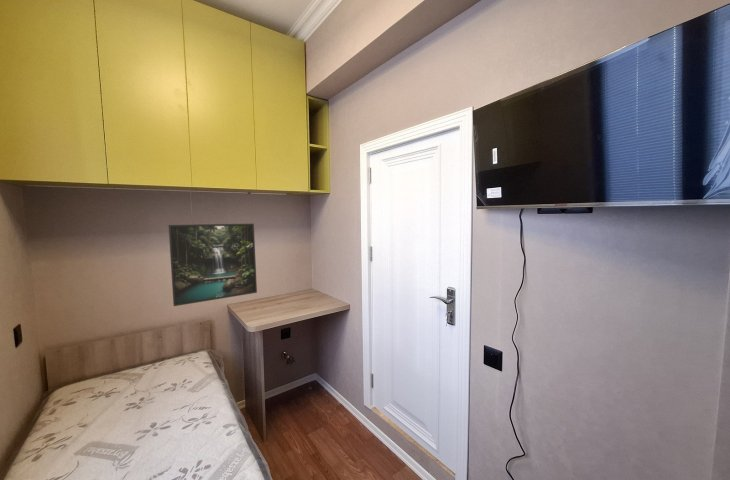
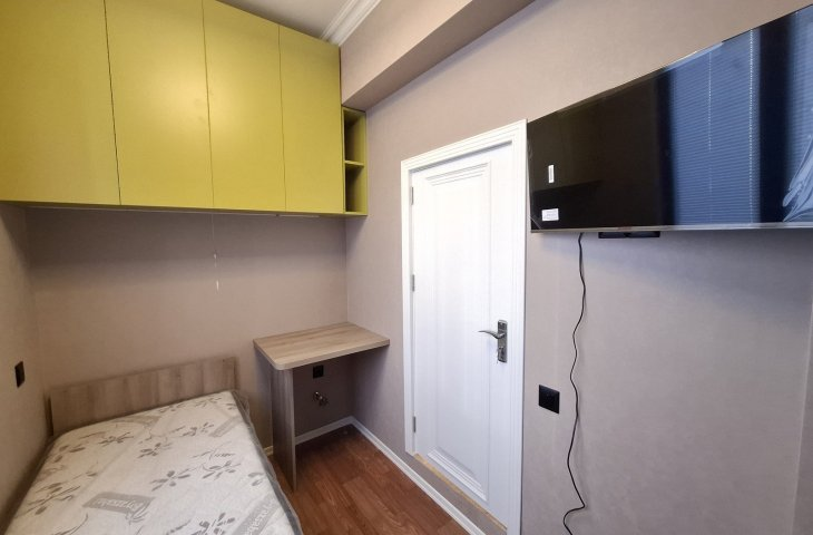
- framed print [167,223,258,307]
